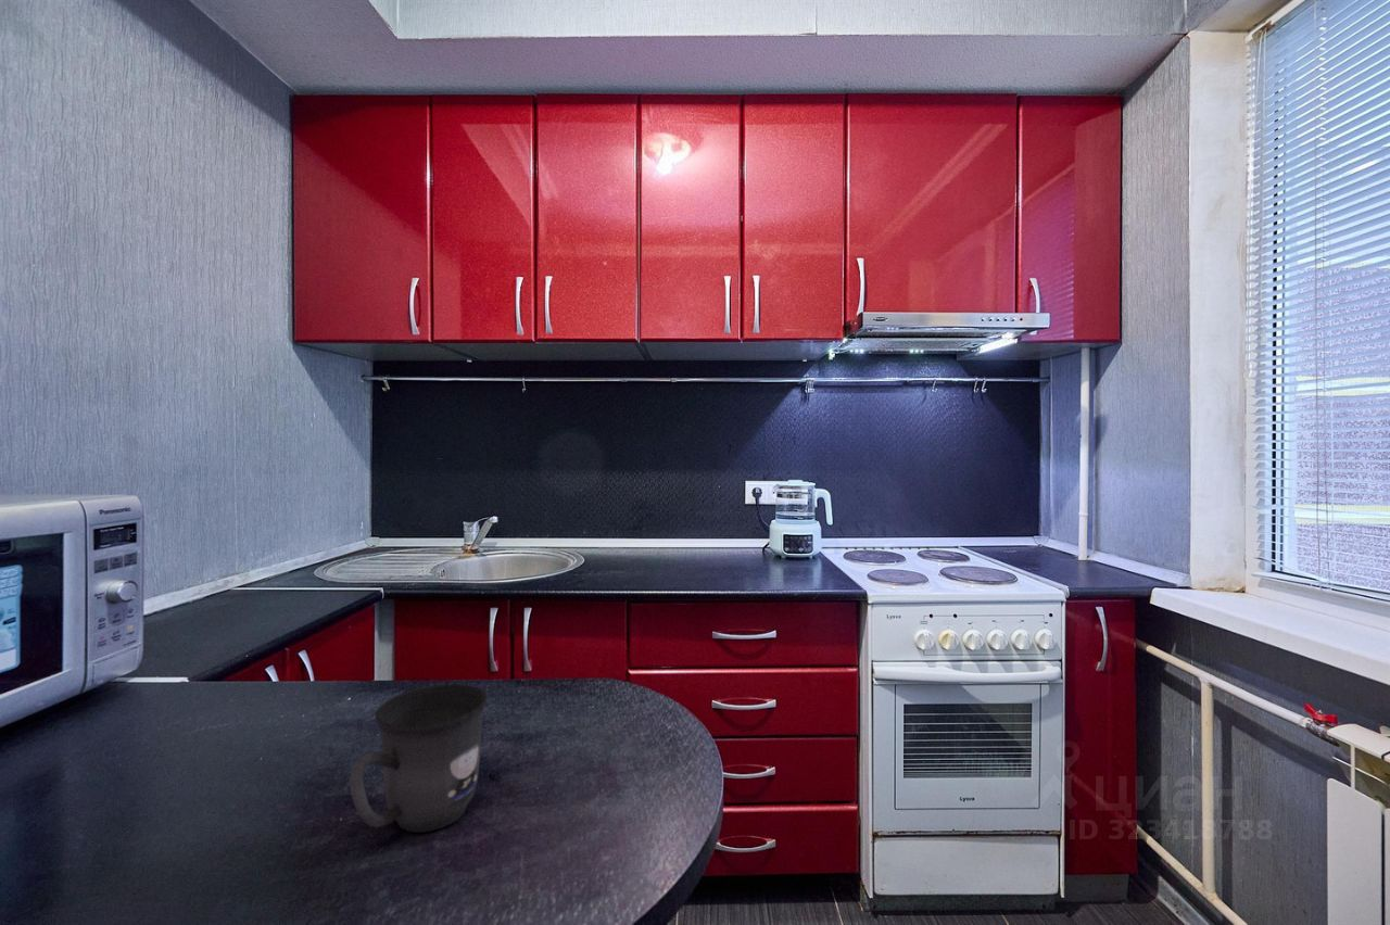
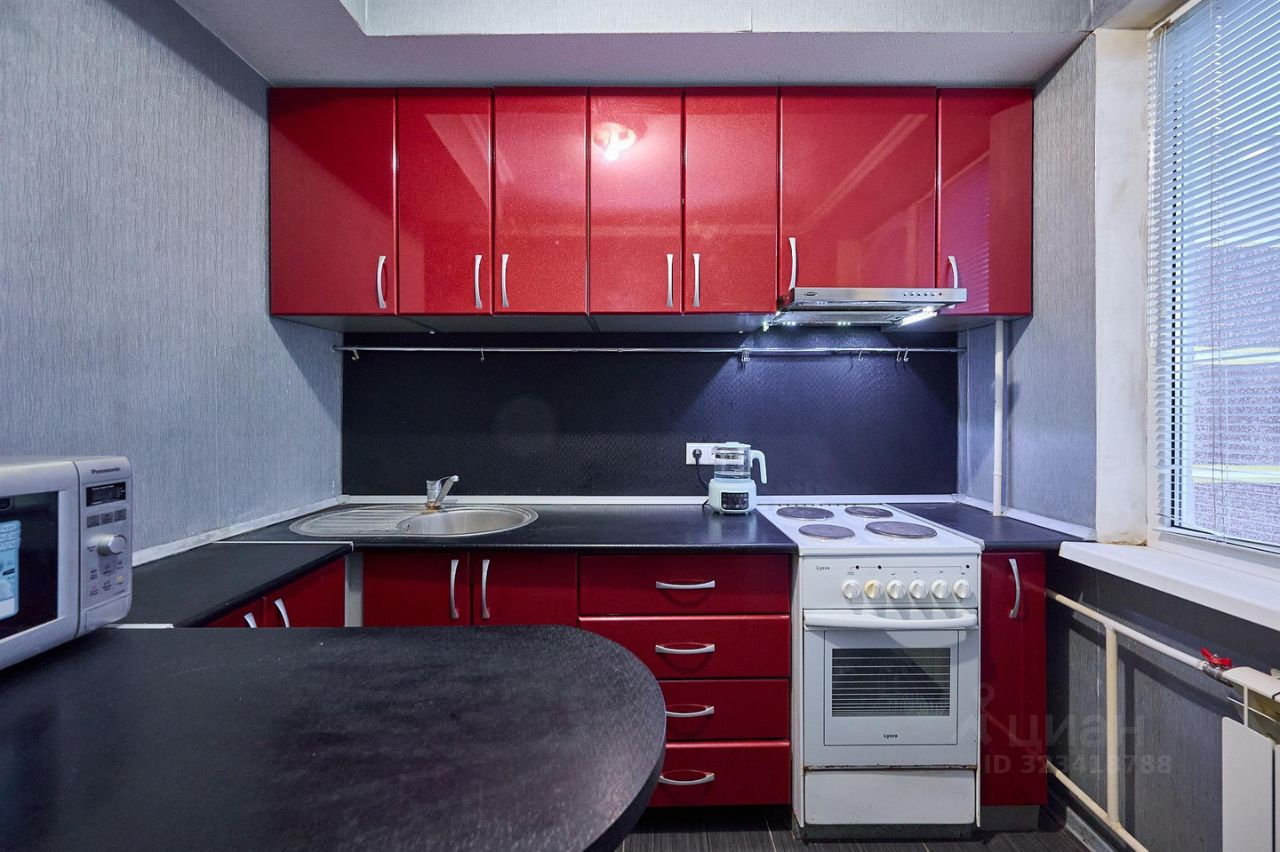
- mug [349,683,489,834]
